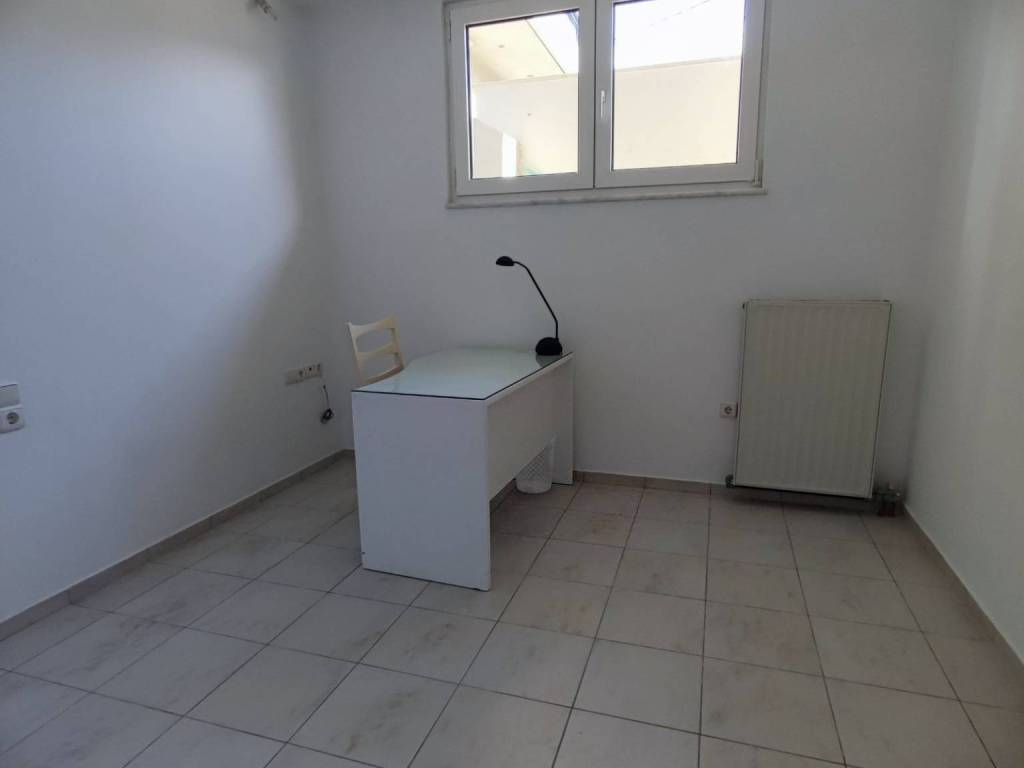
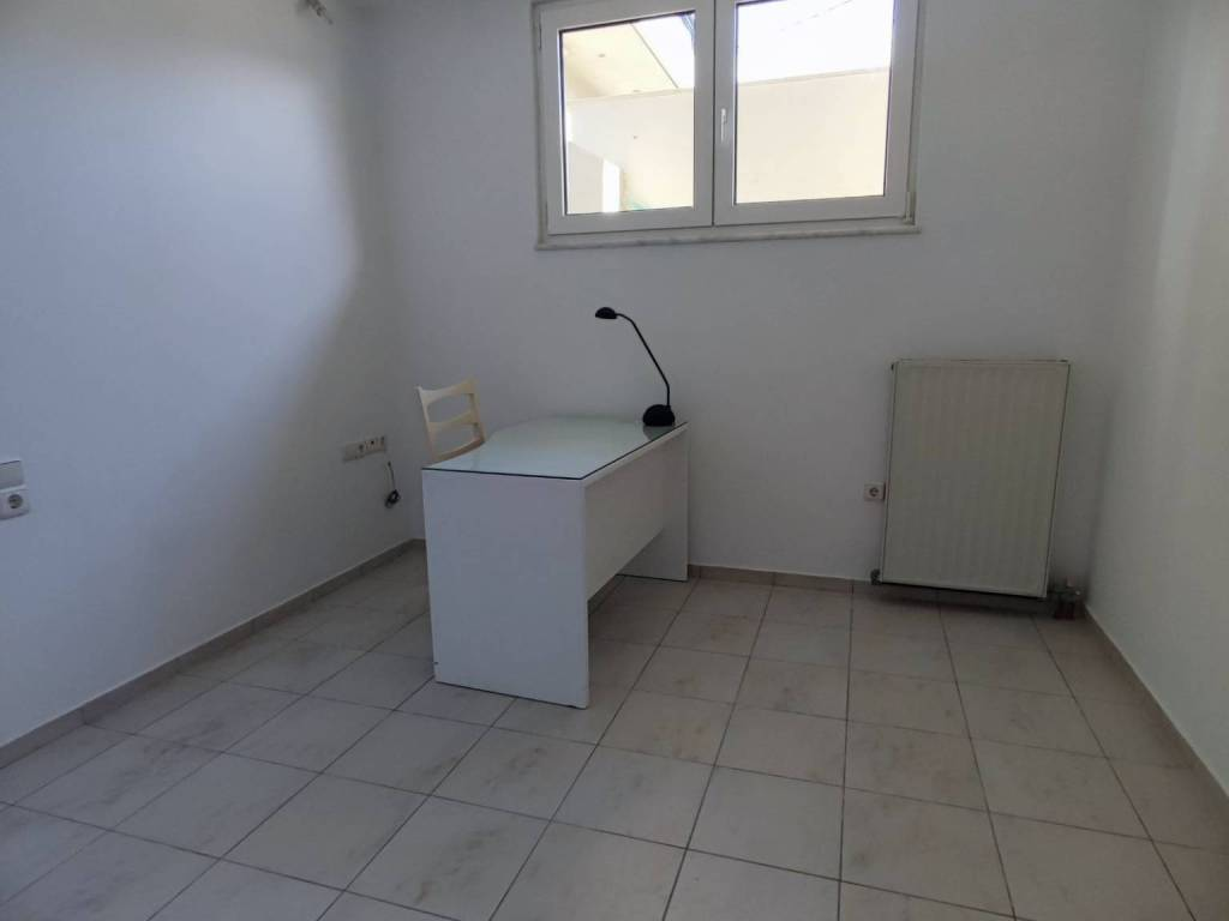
- wastebasket [515,434,557,494]
